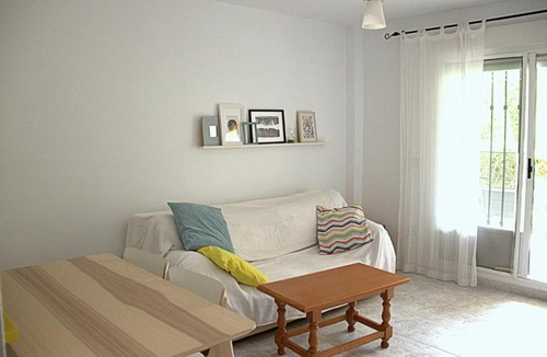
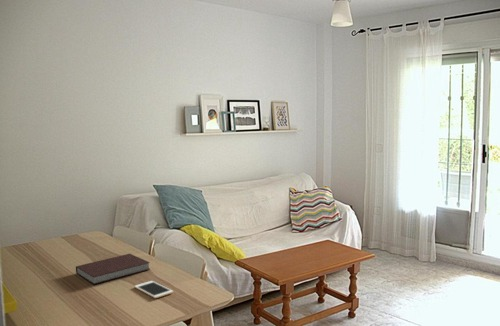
+ notebook [75,253,151,285]
+ cell phone [133,280,174,299]
